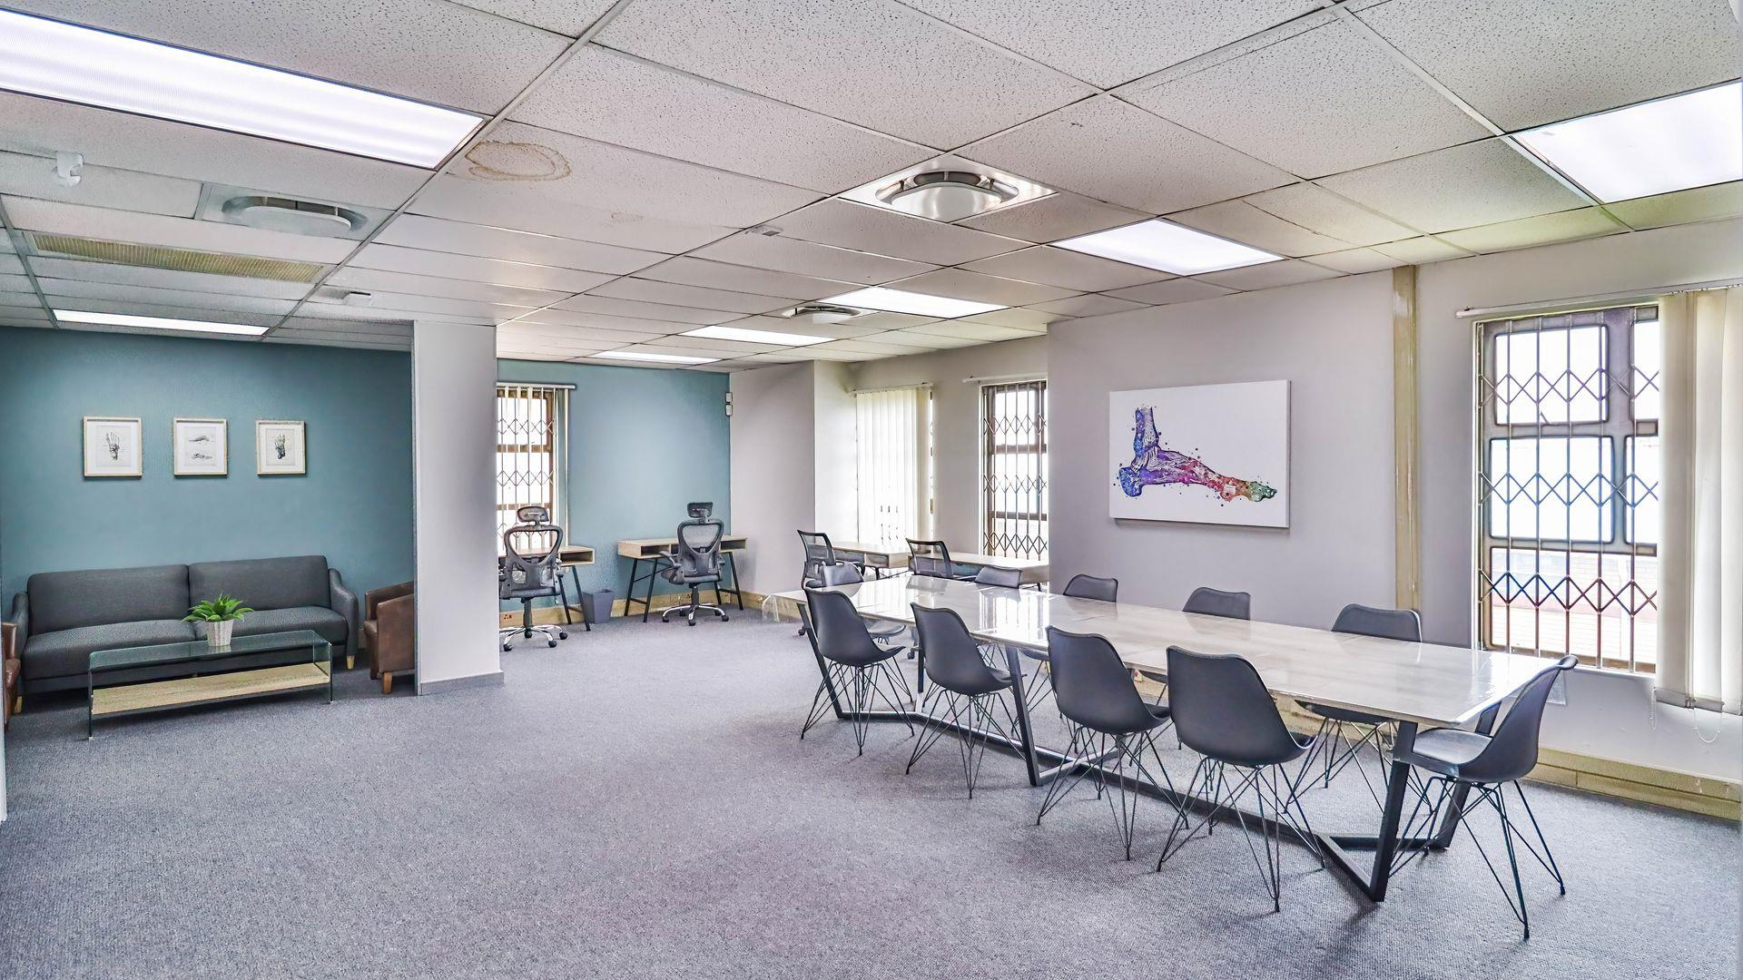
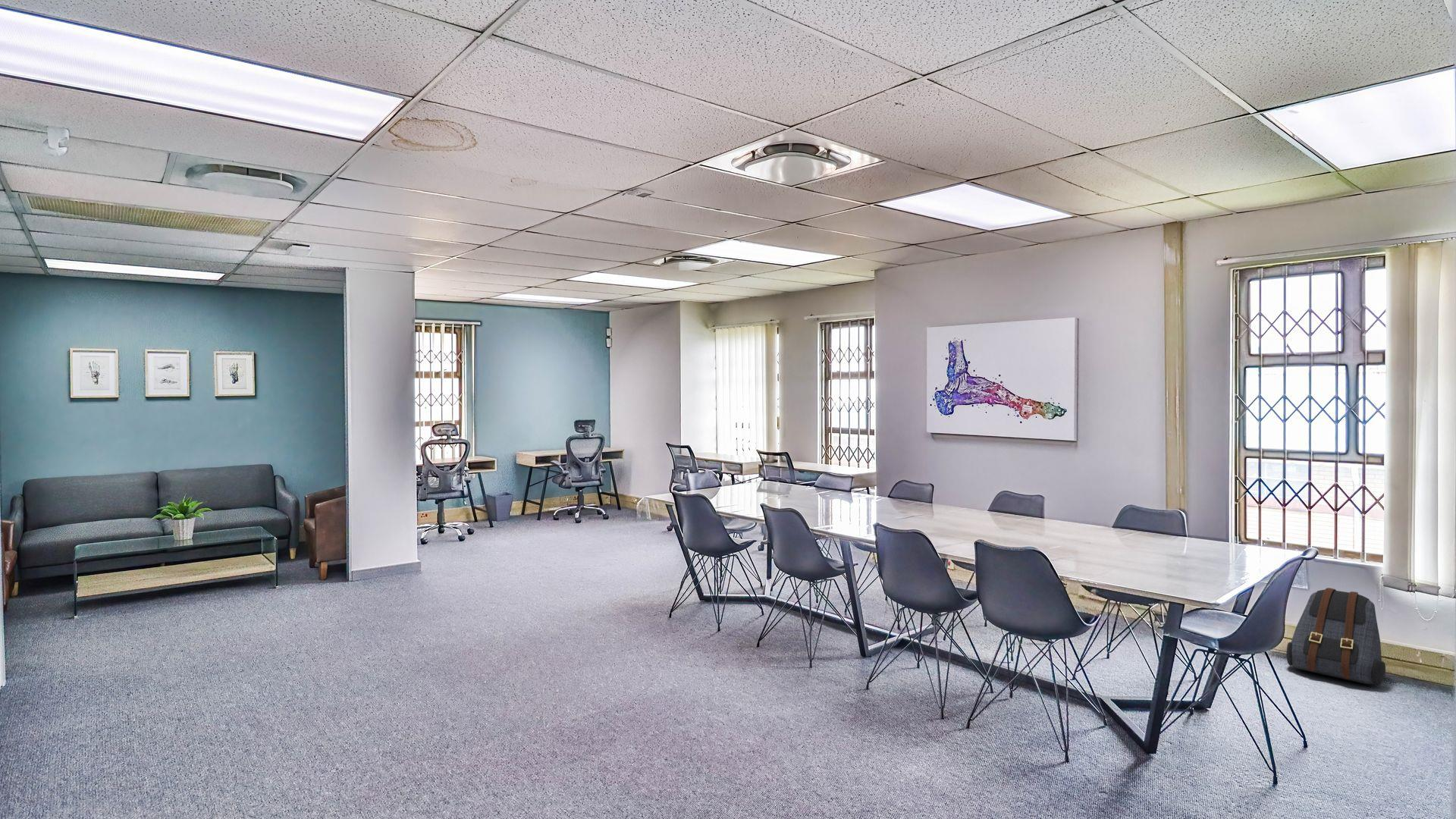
+ backpack [1285,587,1386,686]
